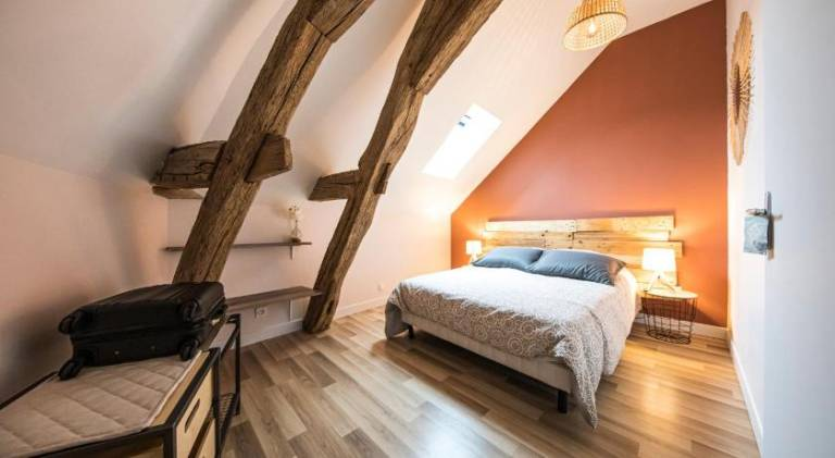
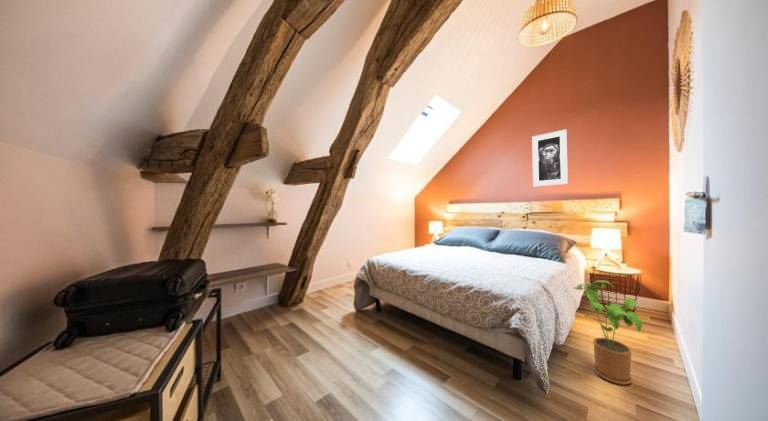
+ house plant [572,280,643,386]
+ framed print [531,128,569,187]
